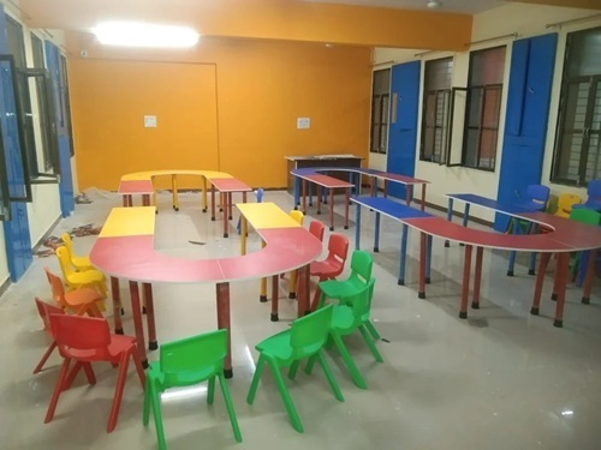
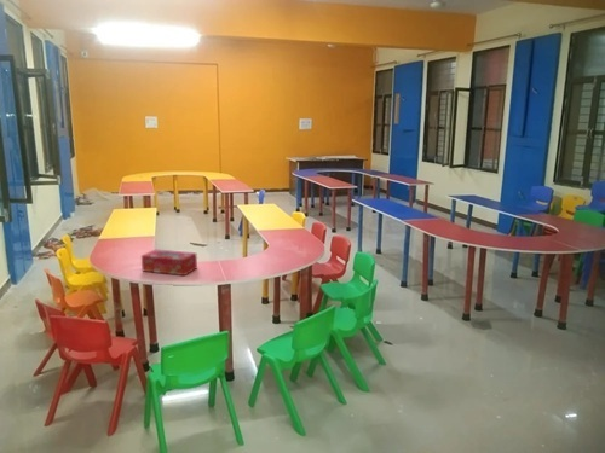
+ tissue box [140,248,198,277]
